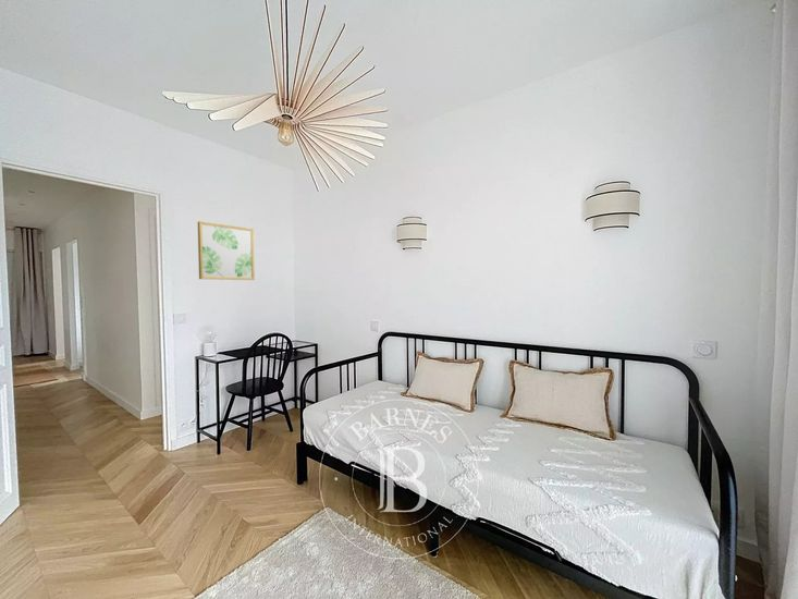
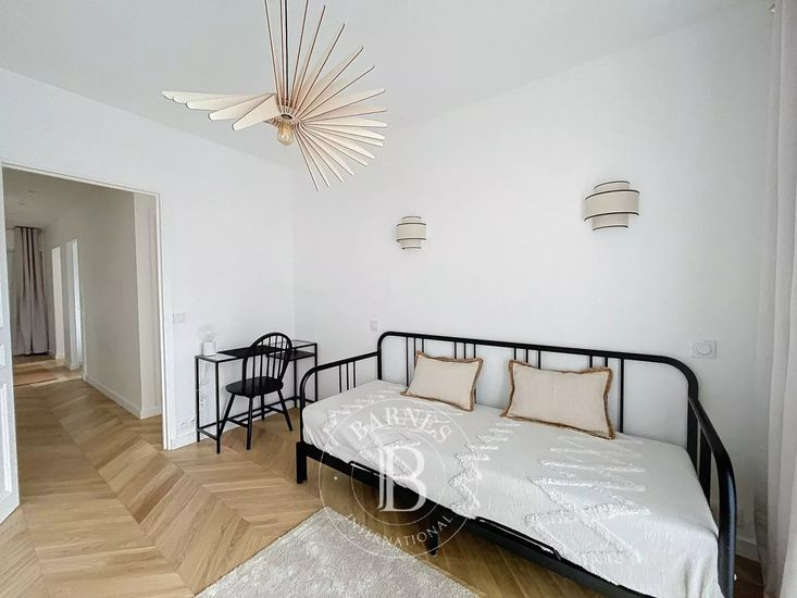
- wall art [197,220,256,281]
